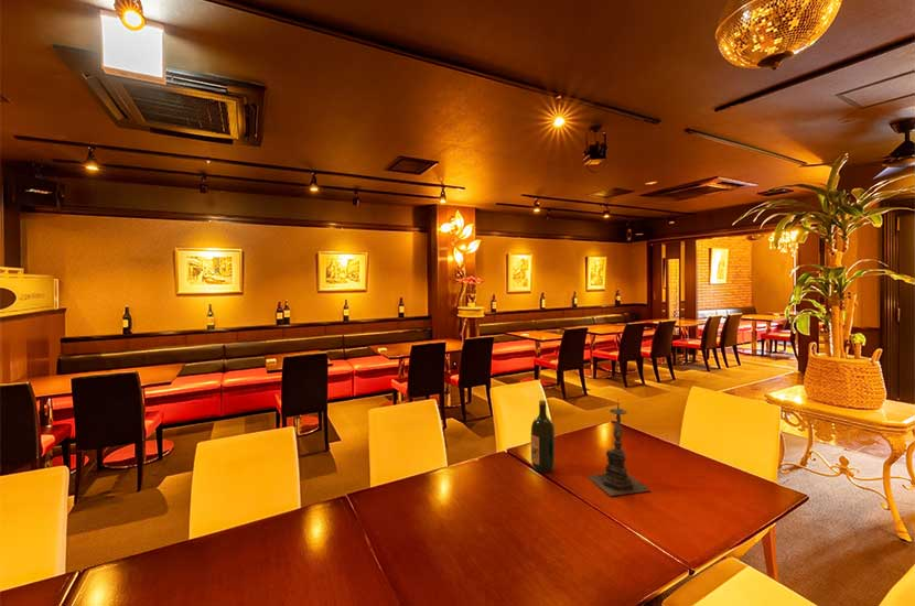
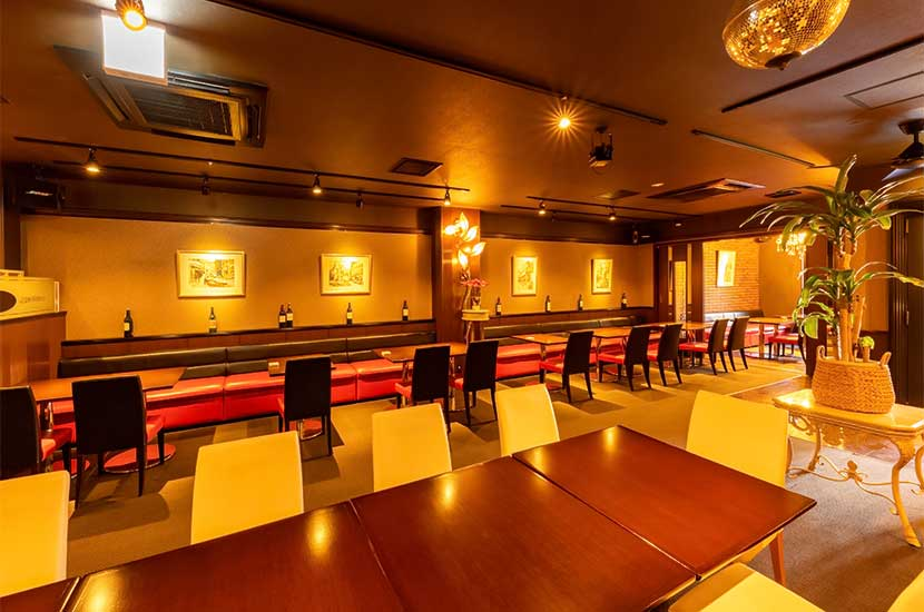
- candle holder [586,399,650,497]
- wine bottle [530,399,556,473]
